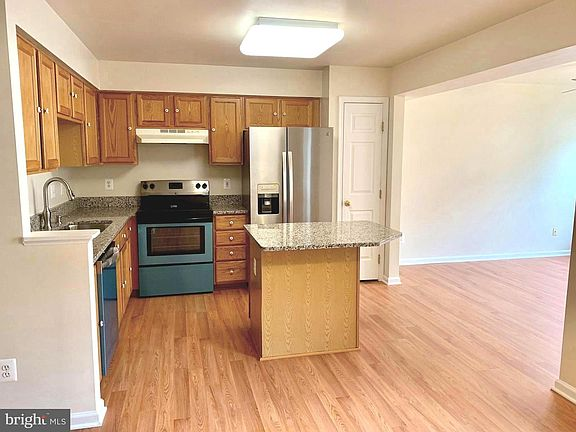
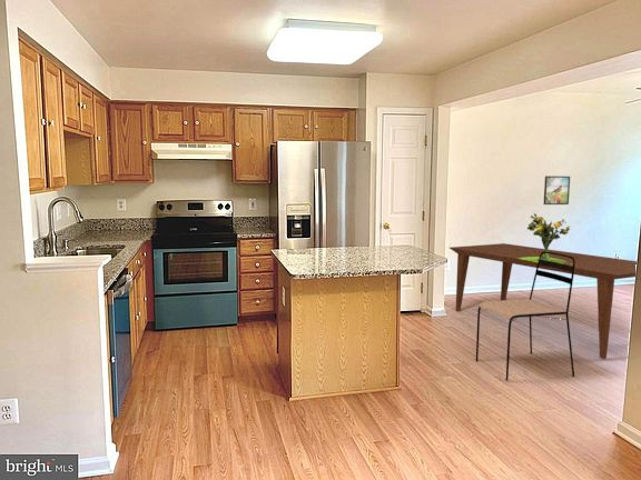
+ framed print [543,176,571,206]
+ dining chair [475,251,575,381]
+ bouquet [517,212,573,264]
+ dining table [448,242,638,360]
